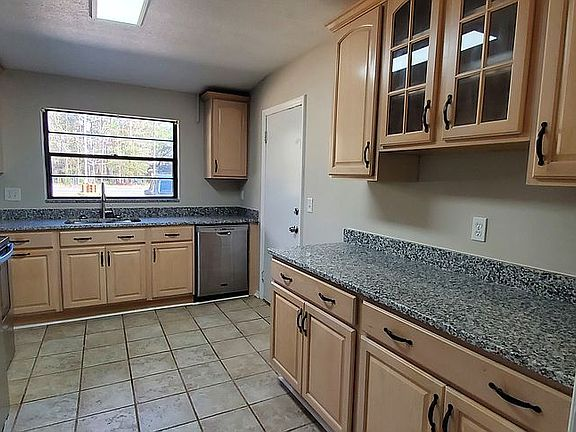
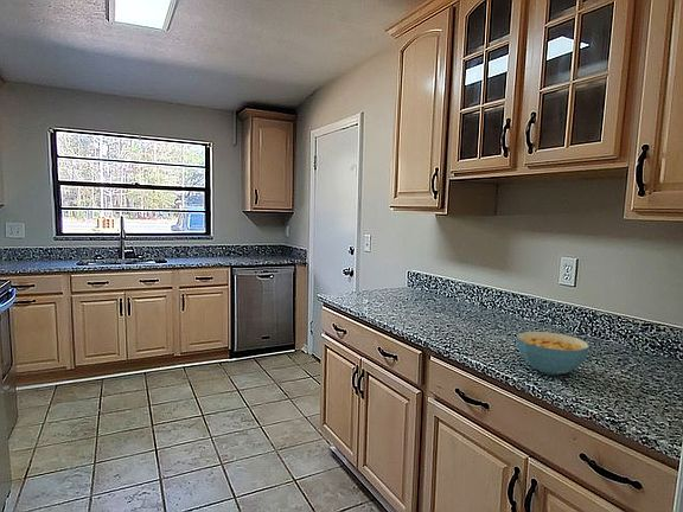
+ cereal bowl [516,331,591,376]
